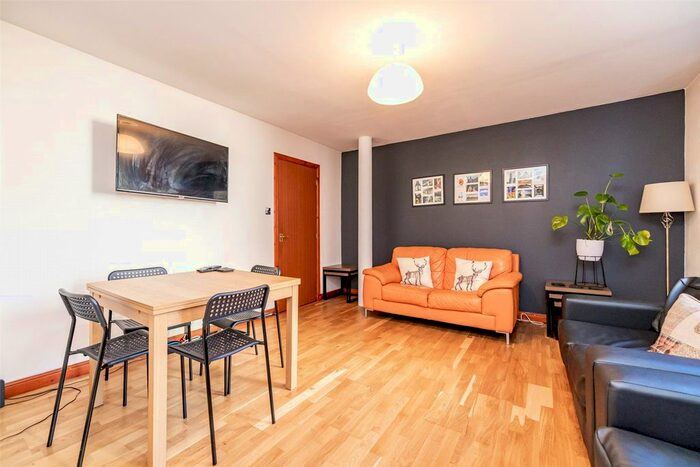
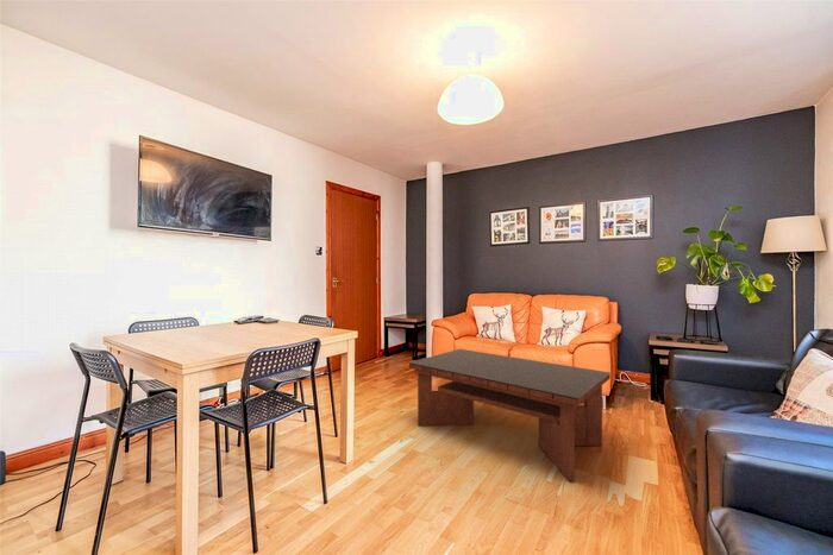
+ coffee table [408,348,612,483]
